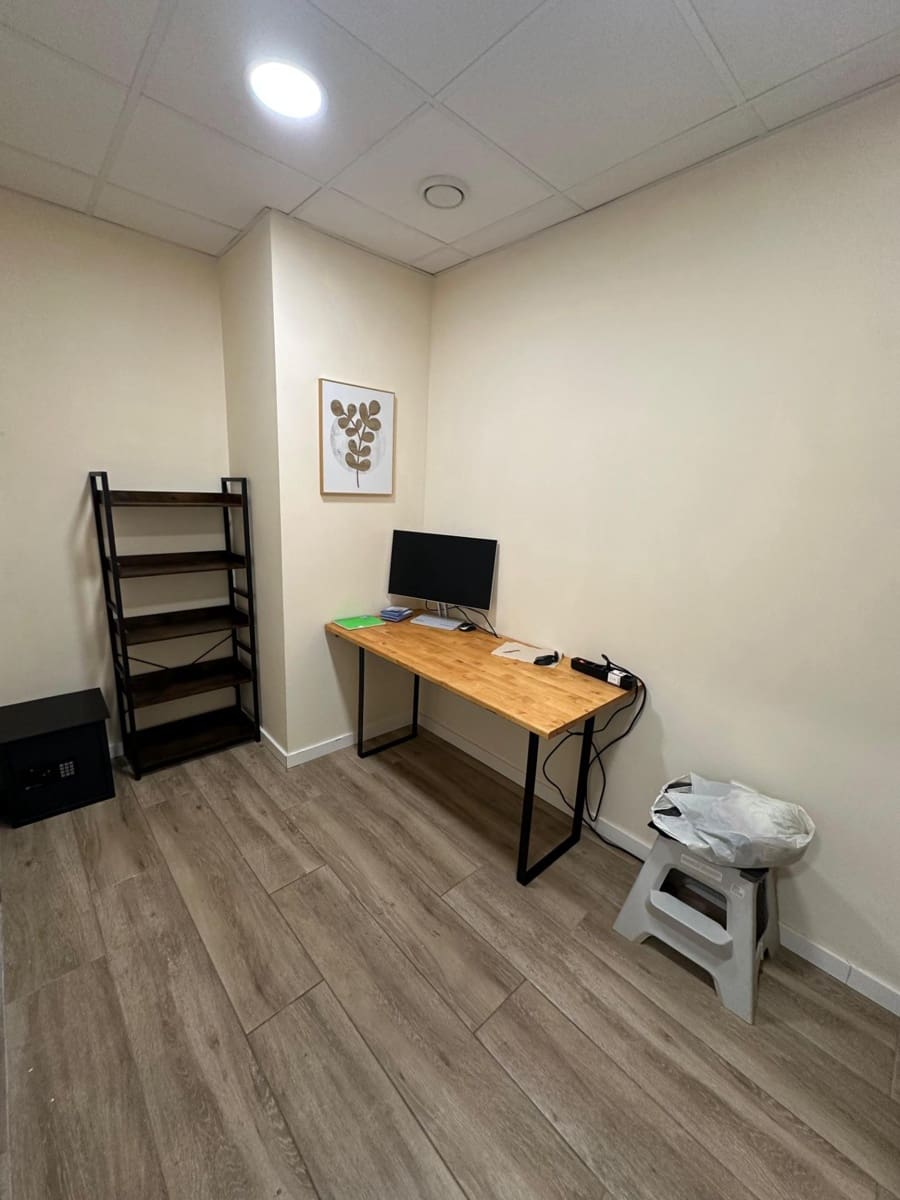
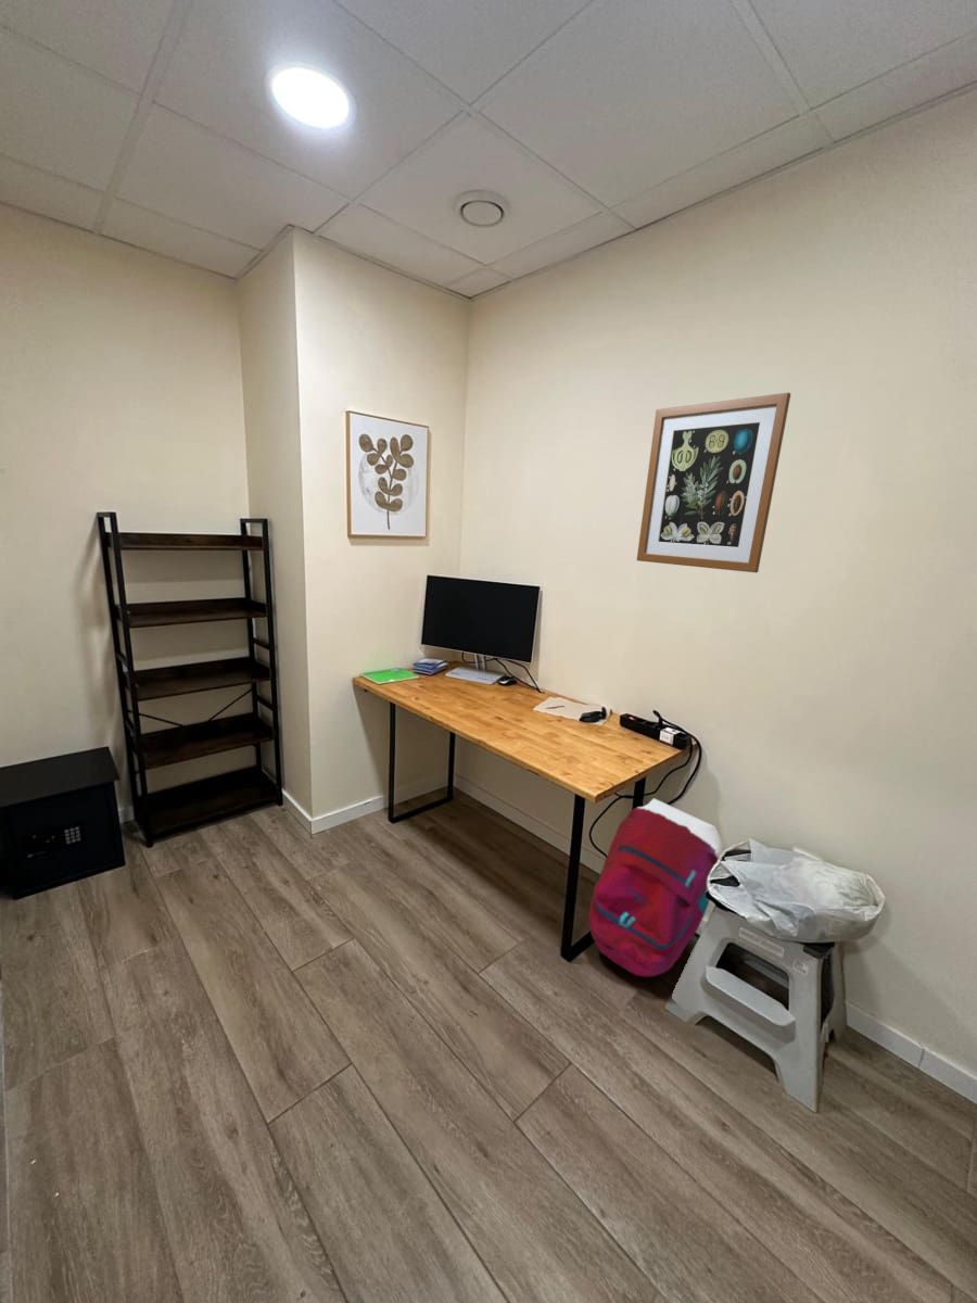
+ wall art [636,392,791,573]
+ backpack [588,797,724,977]
